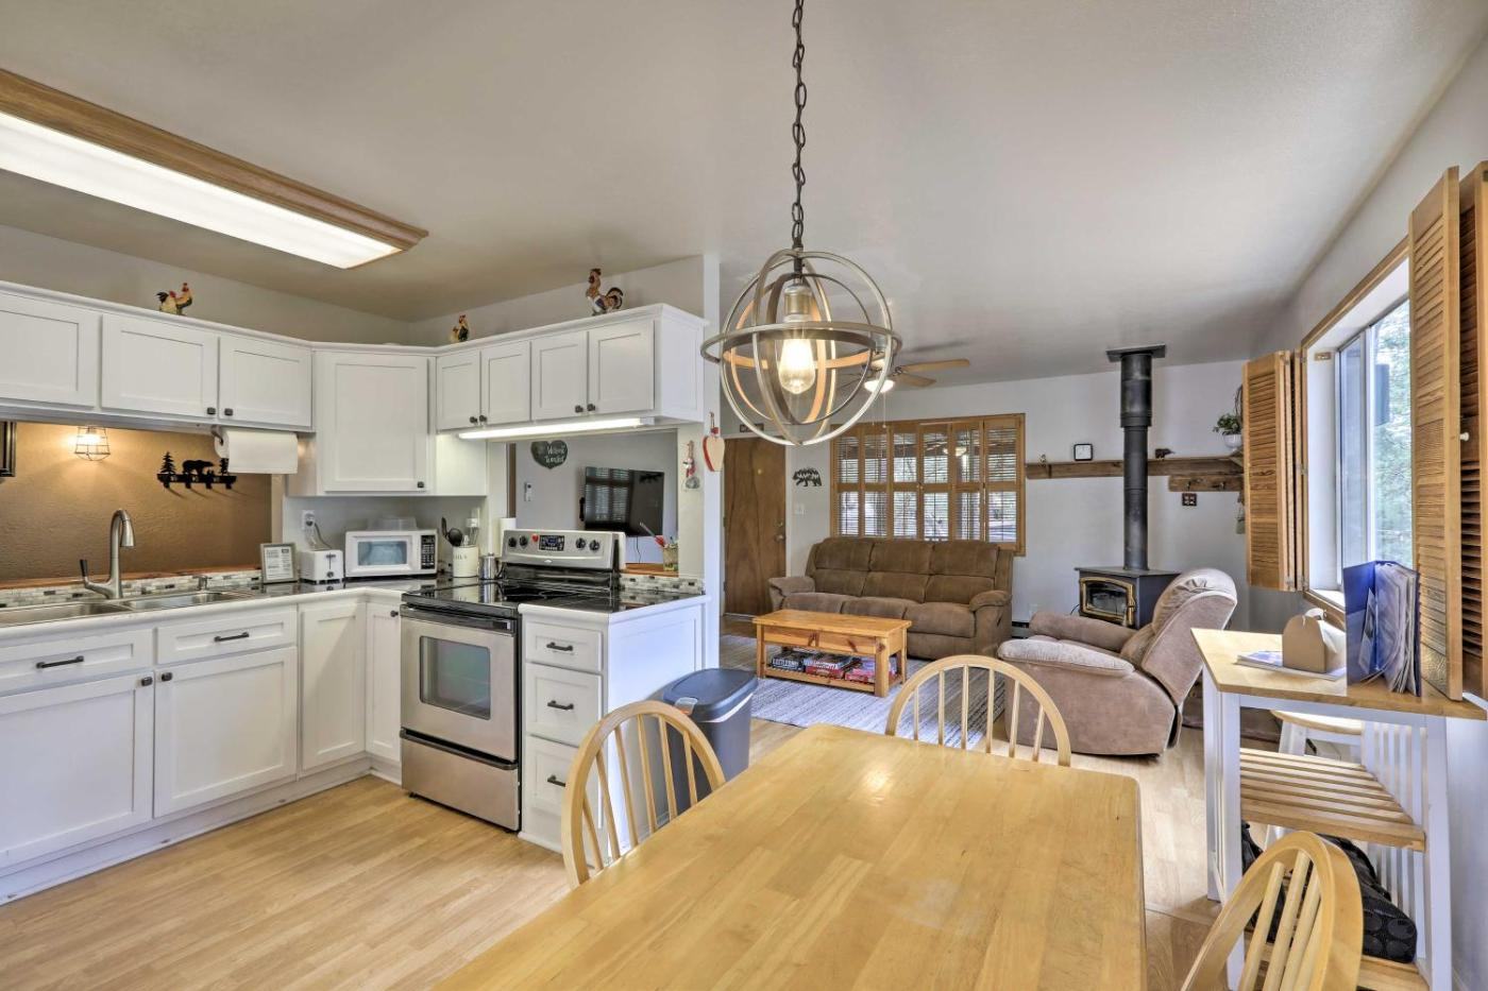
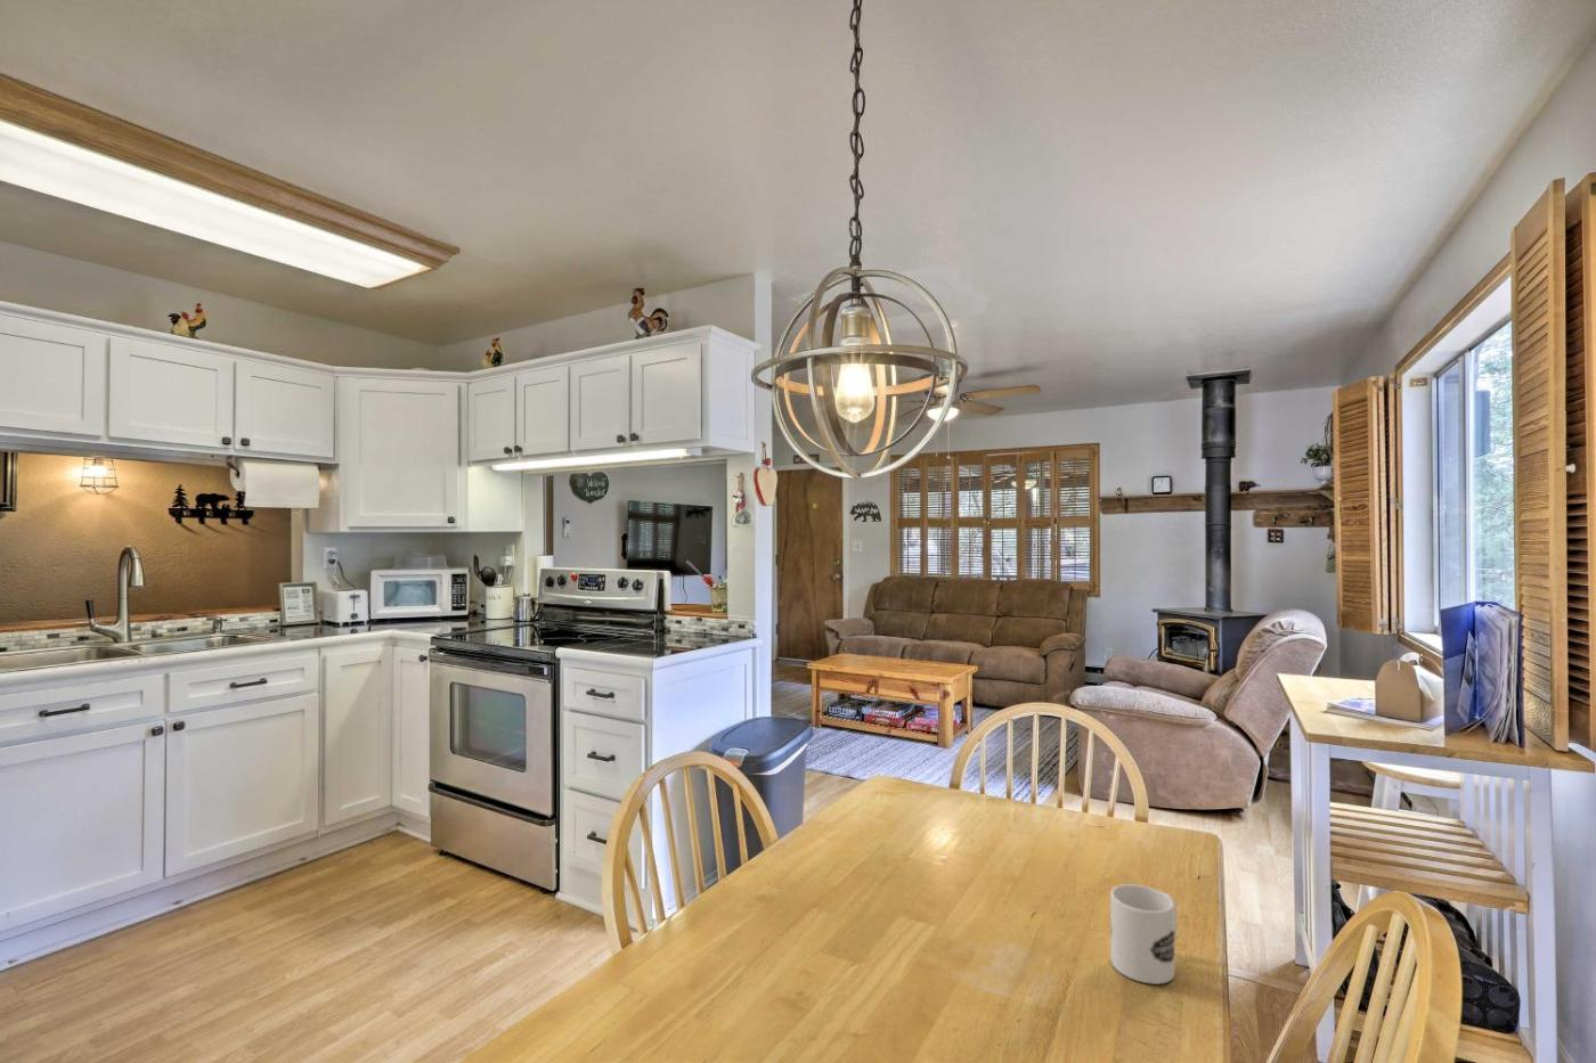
+ mug [1109,883,1177,986]
